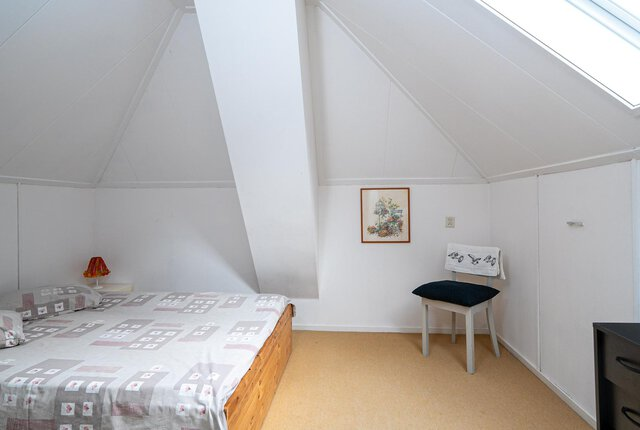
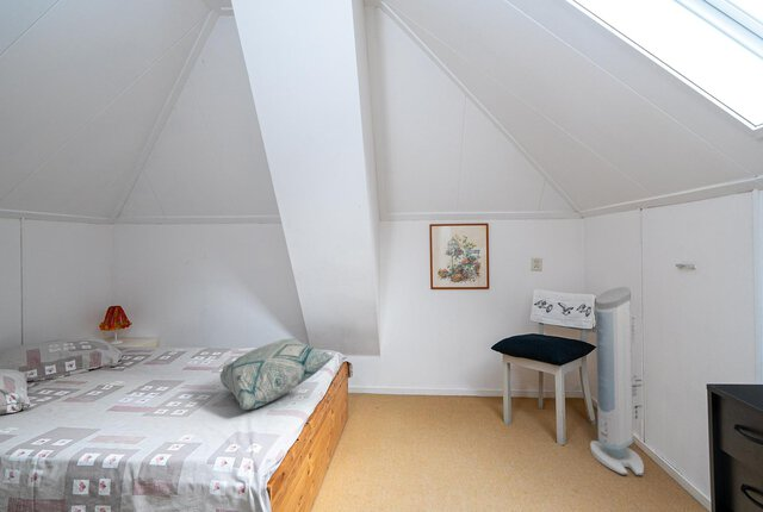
+ decorative pillow [218,337,335,411]
+ air purifier [589,286,645,476]
